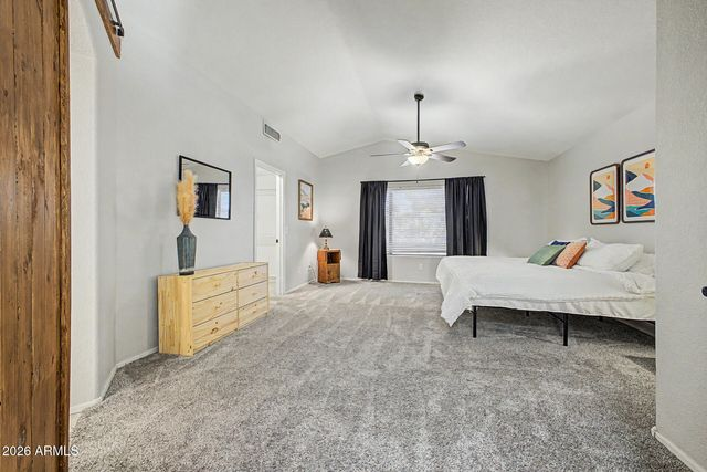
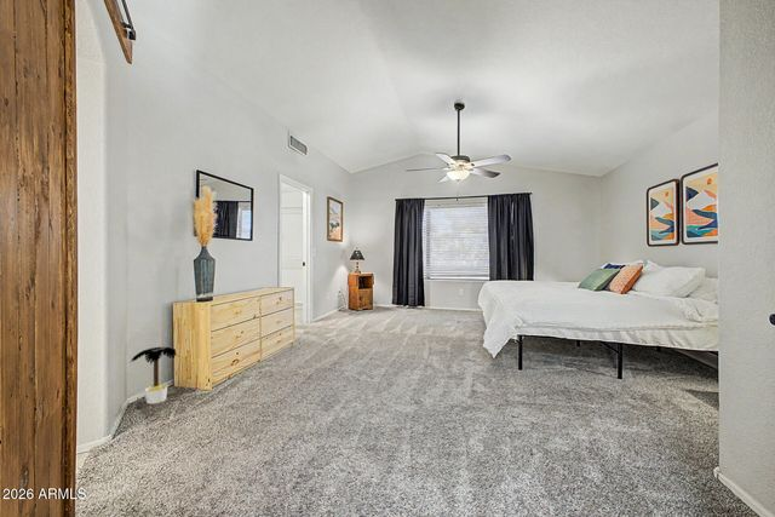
+ potted plant [128,346,178,406]
